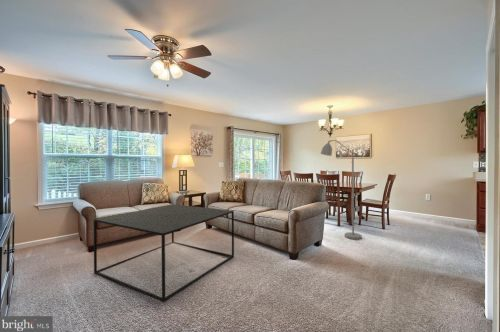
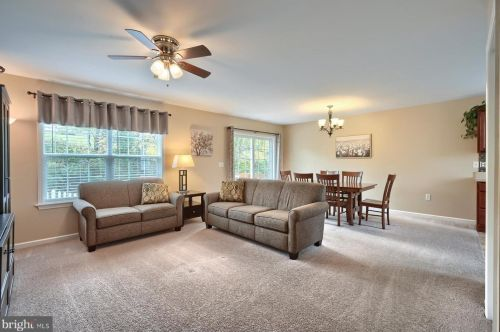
- coffee table [93,203,235,303]
- floor lamp [319,139,363,240]
